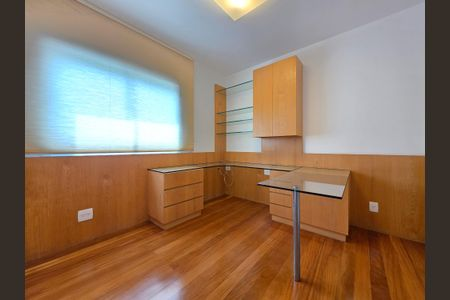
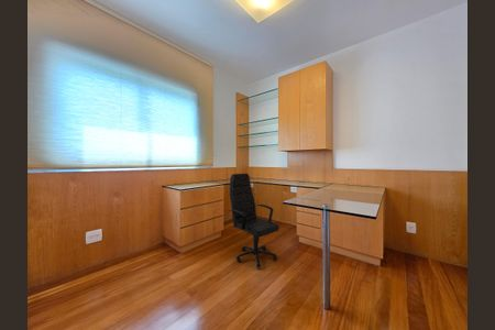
+ office chair [228,173,280,270]
